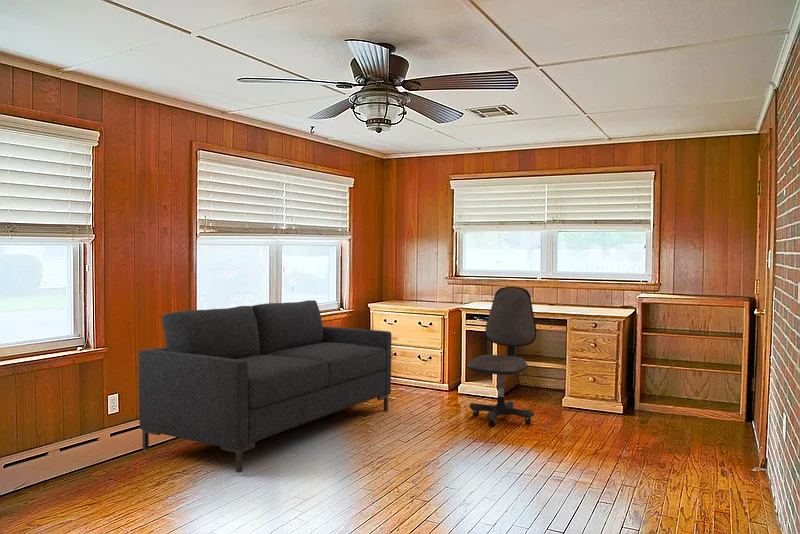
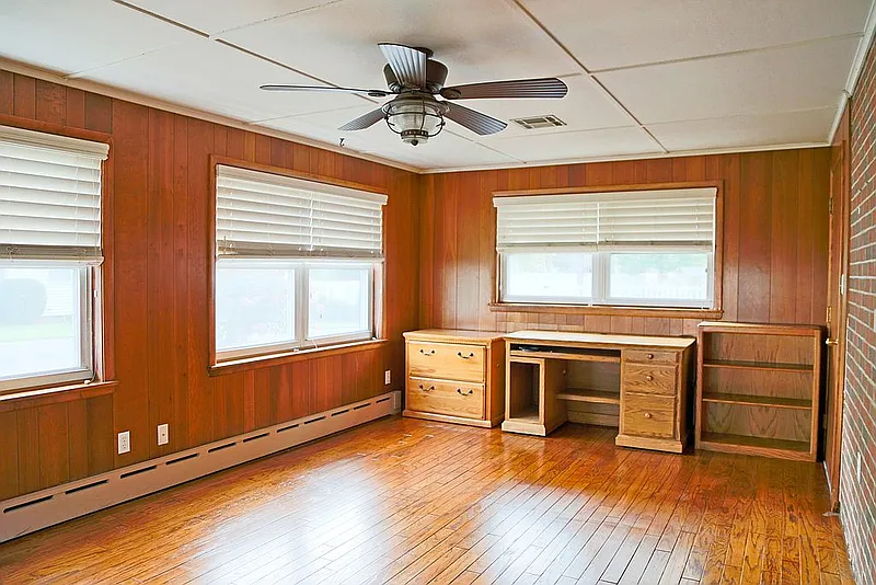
- office chair [465,286,537,428]
- sofa [138,299,392,474]
